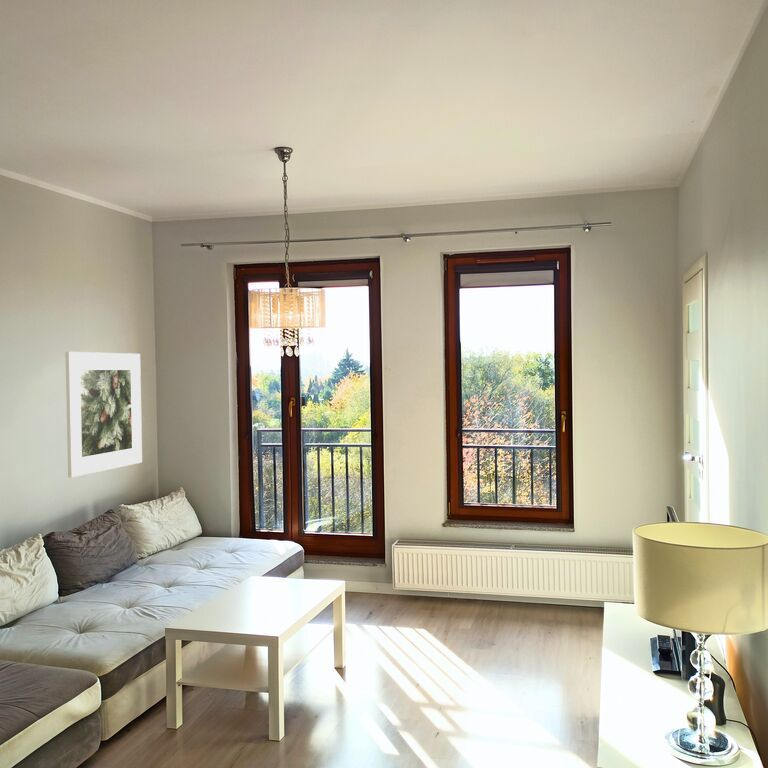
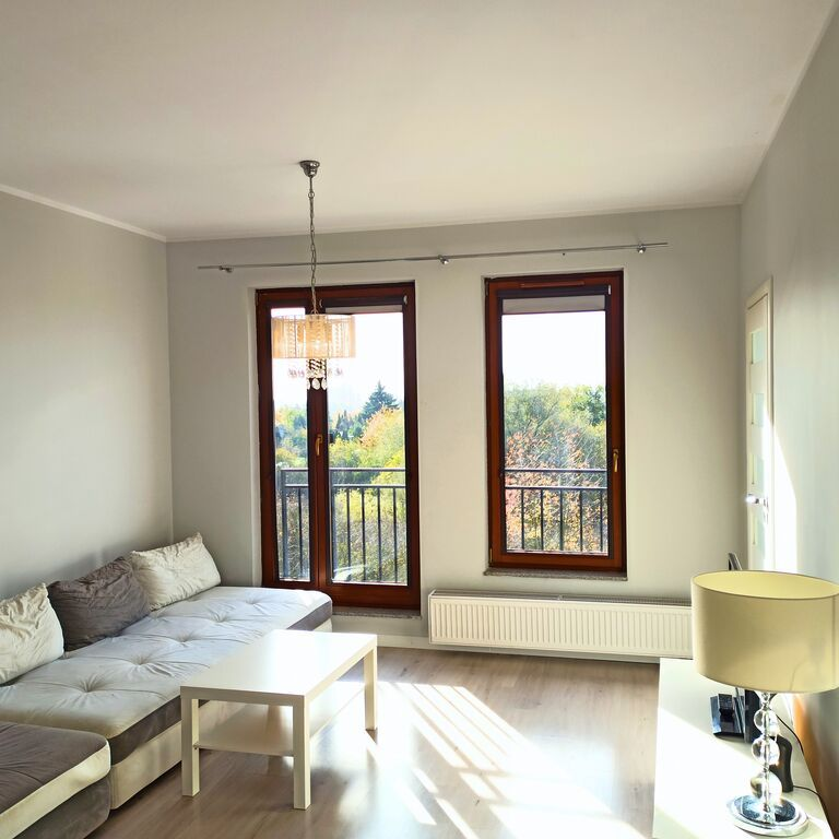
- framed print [65,351,143,478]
